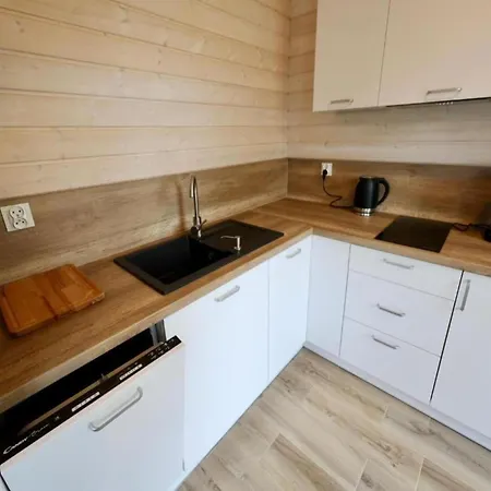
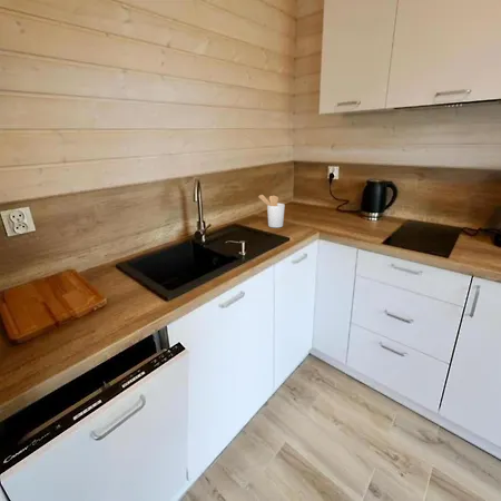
+ utensil holder [257,194,286,228]
